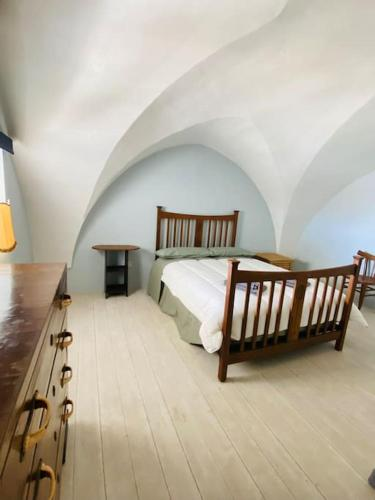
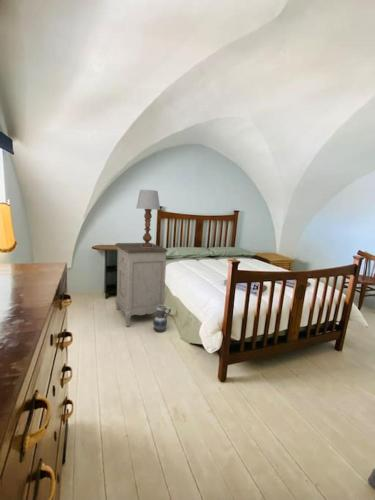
+ ceramic jug [152,304,172,333]
+ table lamp [135,189,161,247]
+ nightstand [114,242,169,327]
